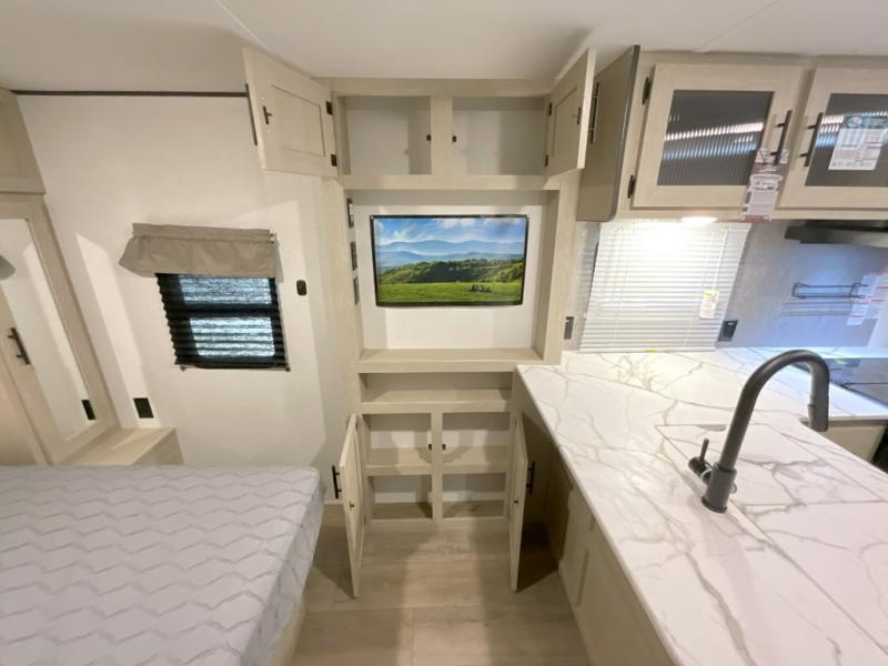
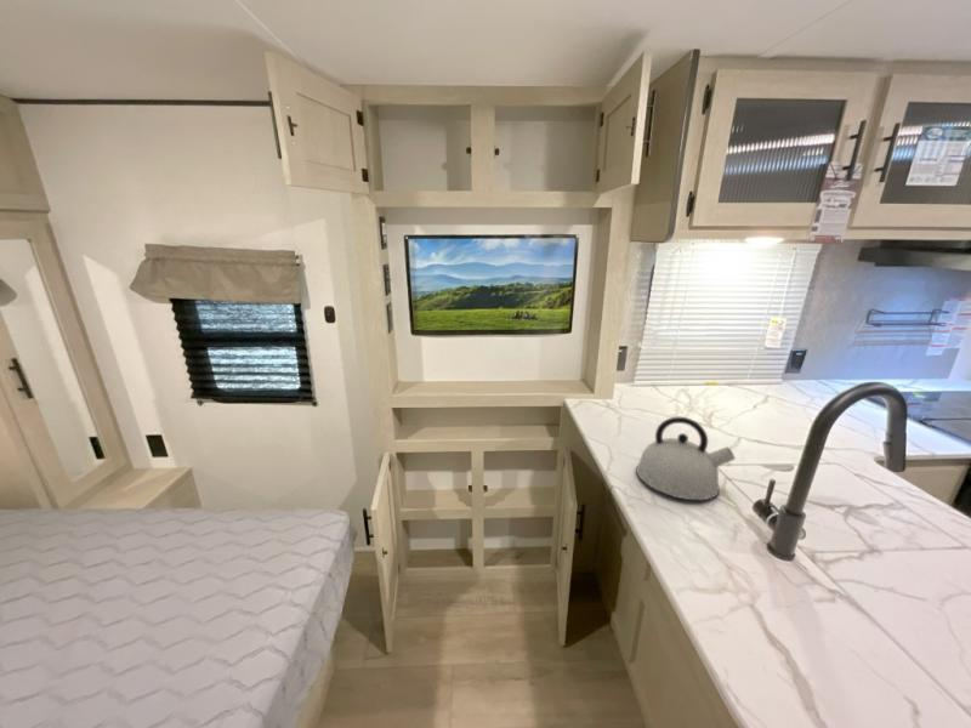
+ kettle [635,416,737,501]
